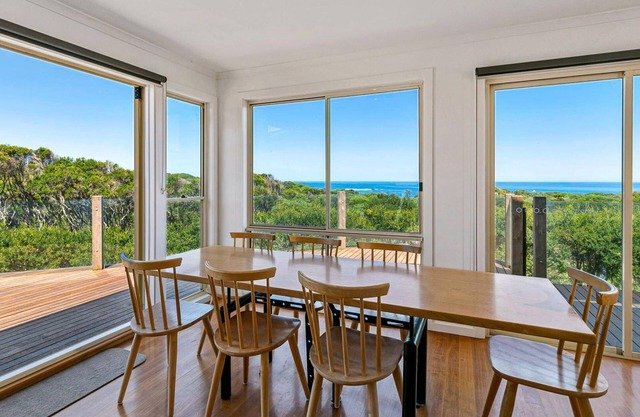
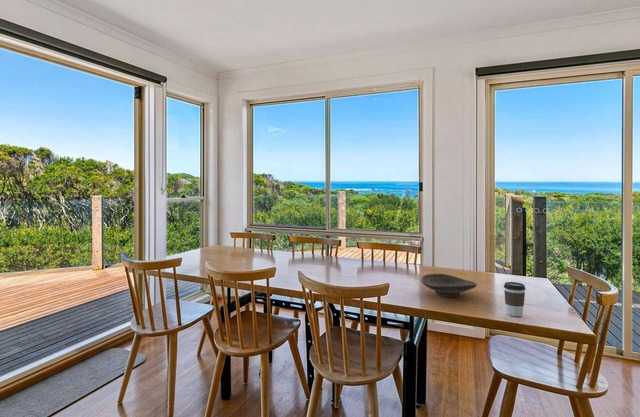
+ decorative bowl [420,273,478,298]
+ coffee cup [503,281,527,317]
